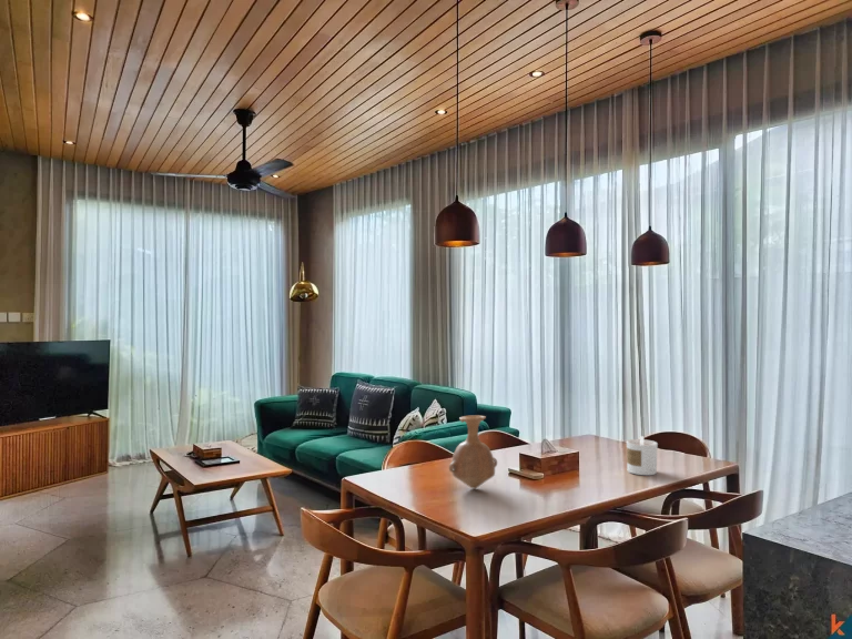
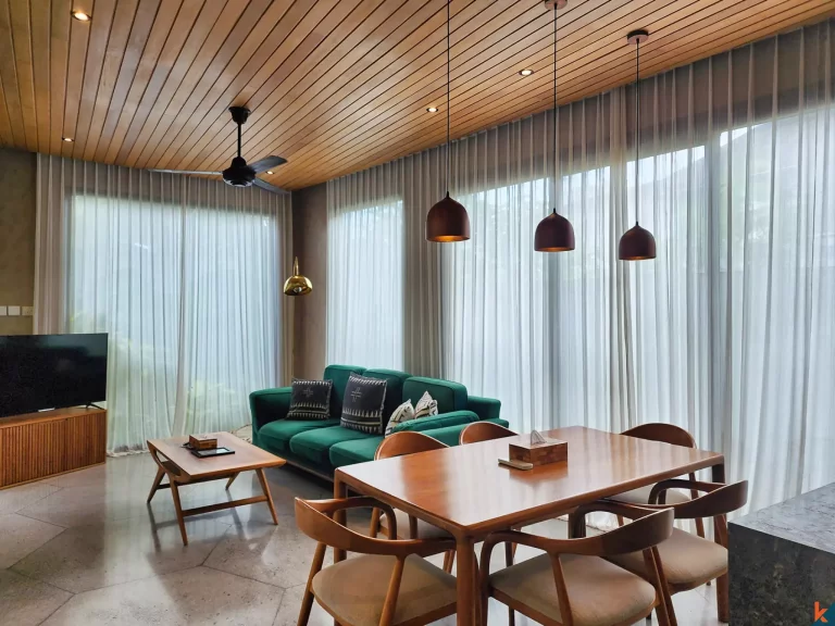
- vase [448,414,498,489]
- candle [626,435,659,476]
